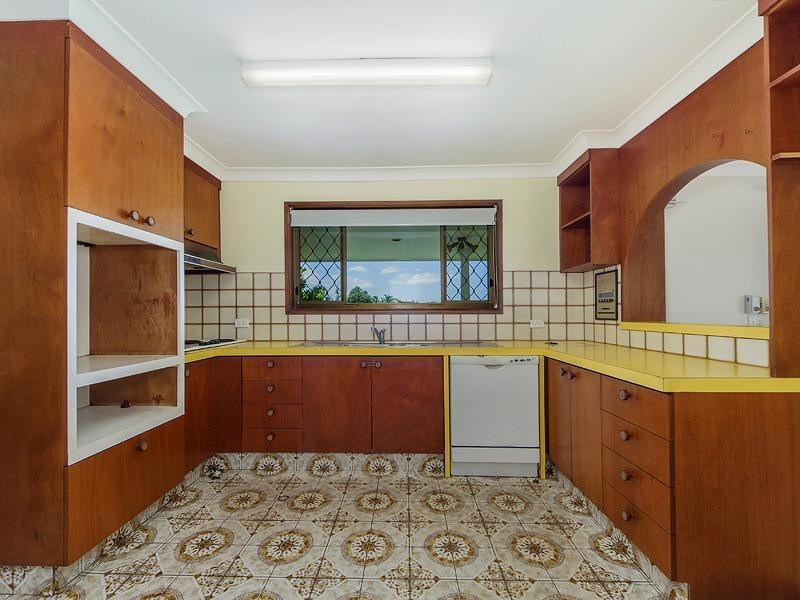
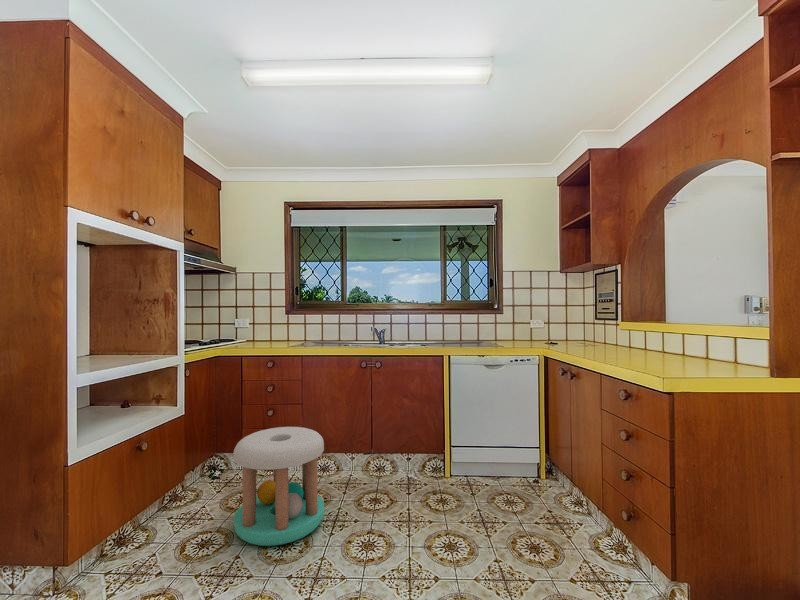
+ stool [233,426,325,547]
